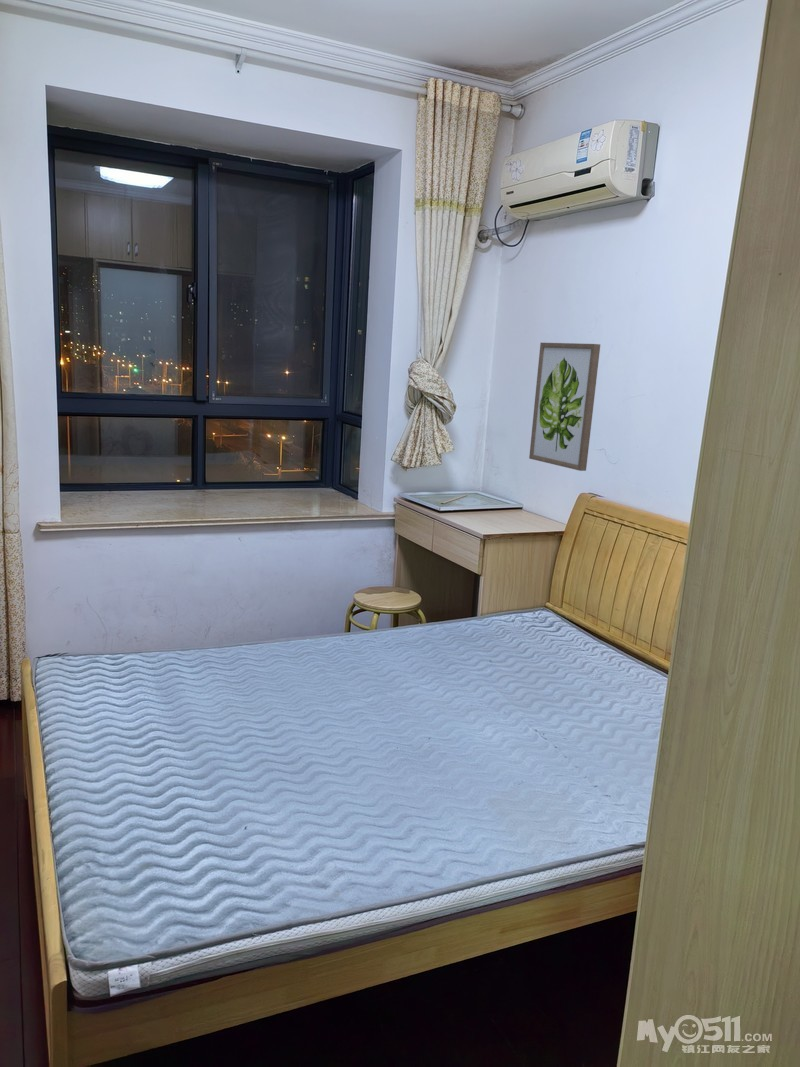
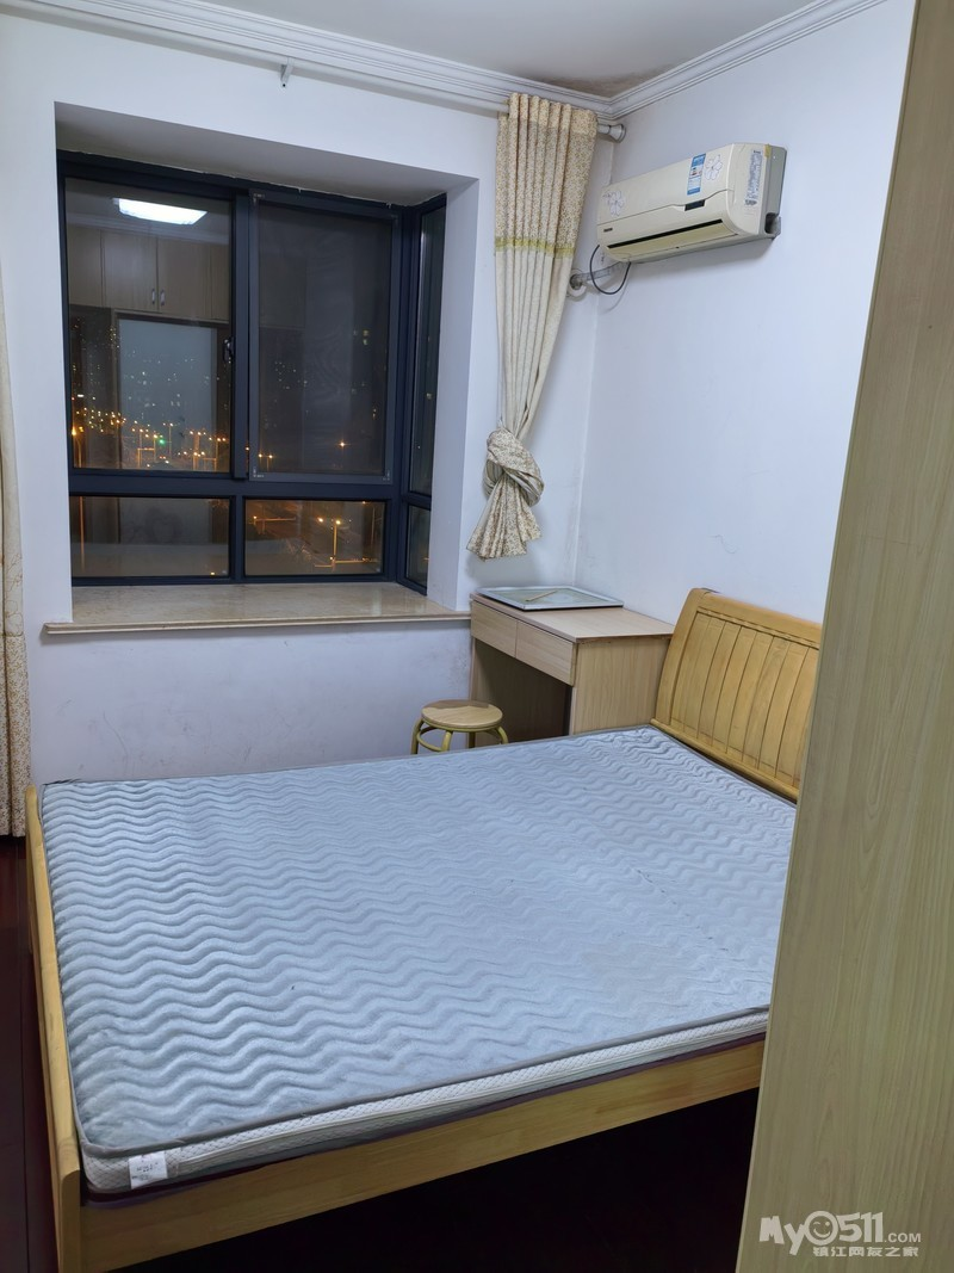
- wall art [528,342,601,472]
